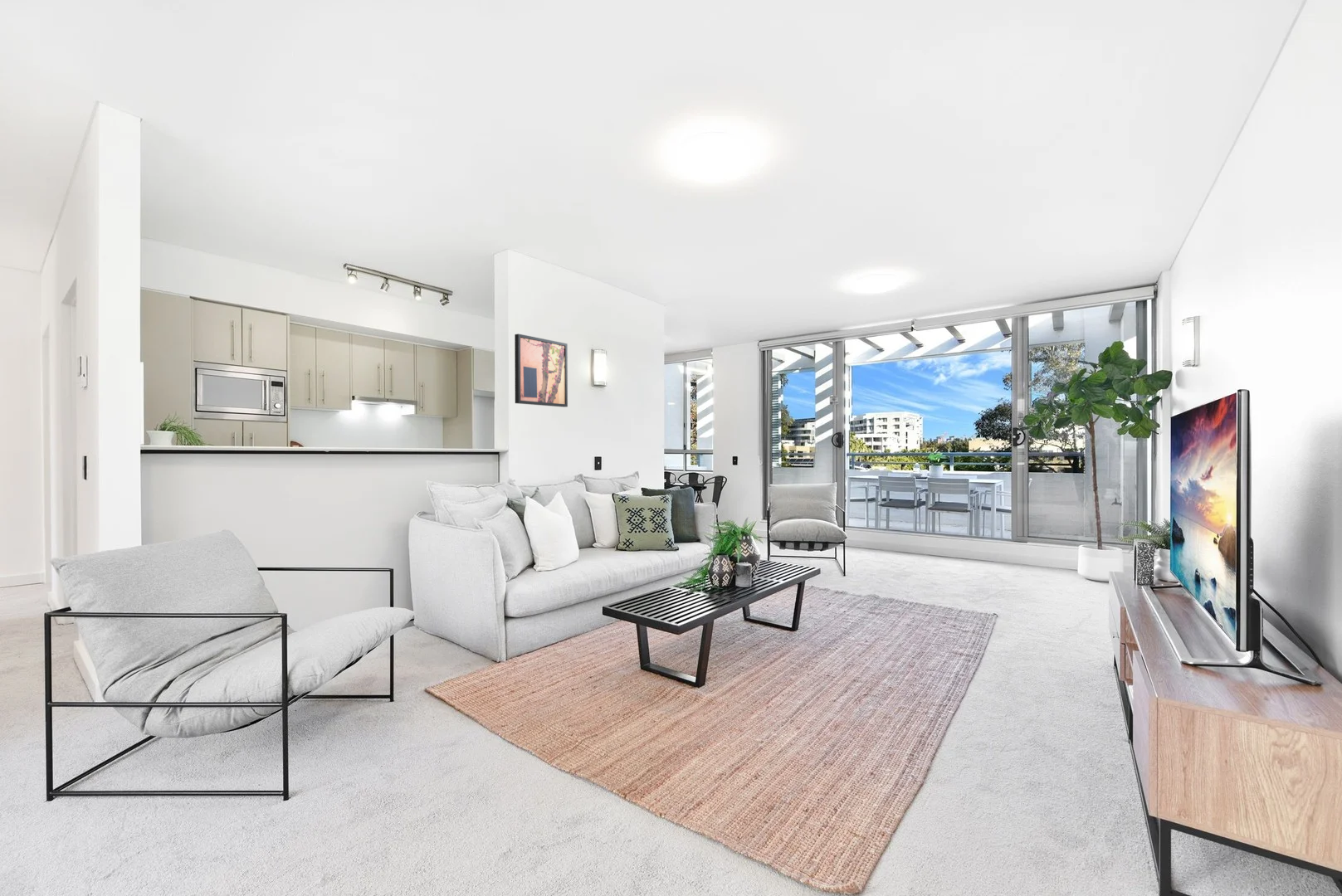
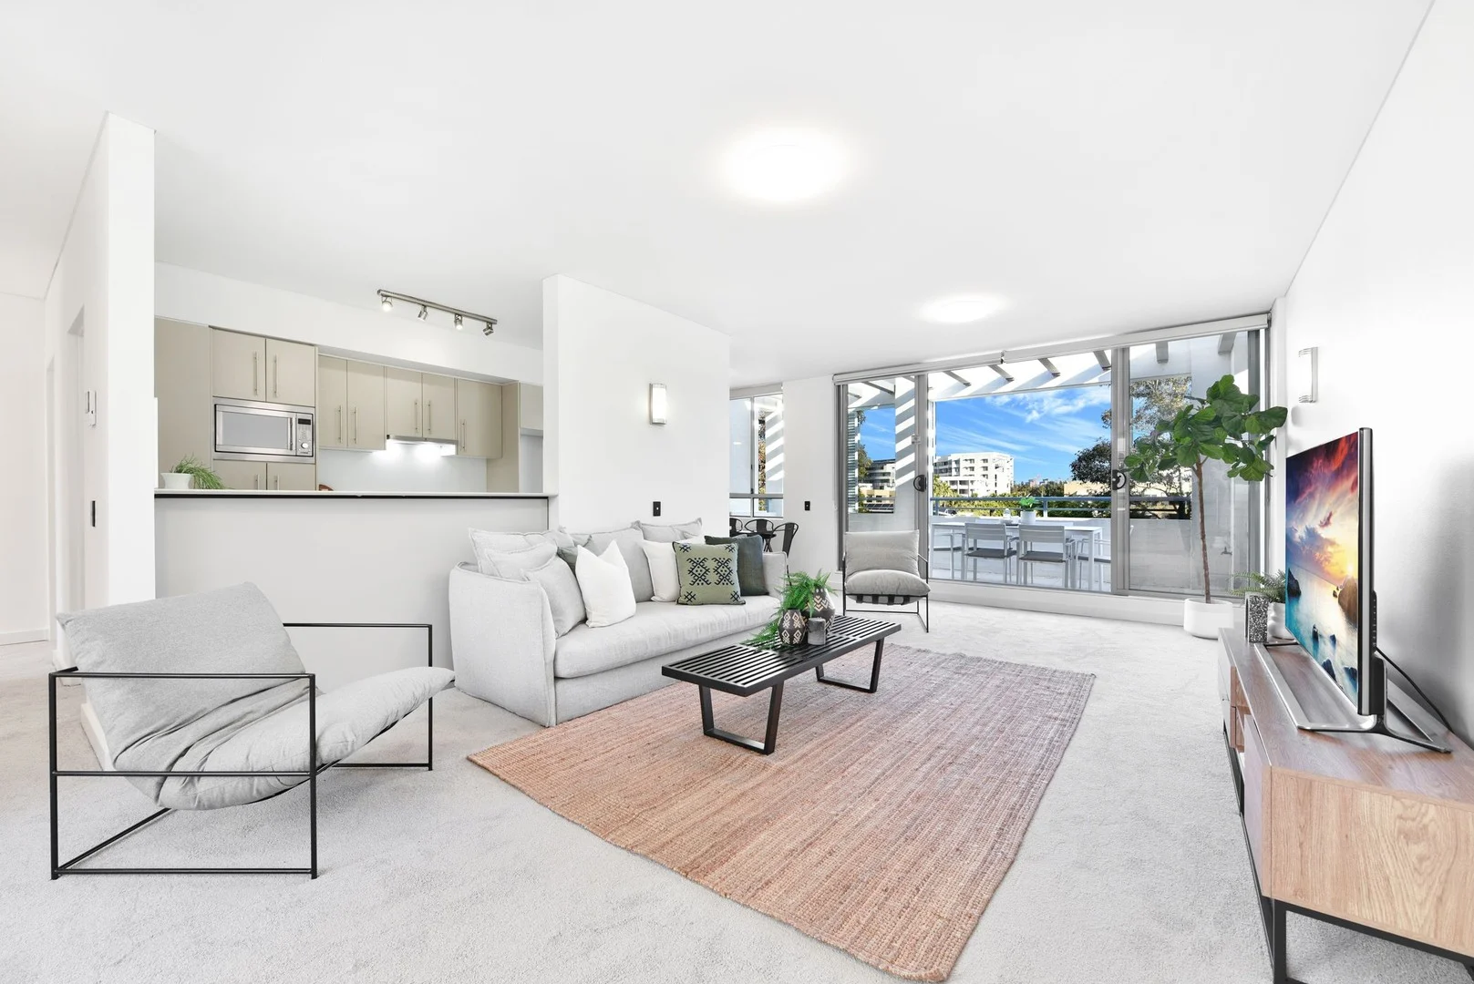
- wall art [514,333,569,408]
